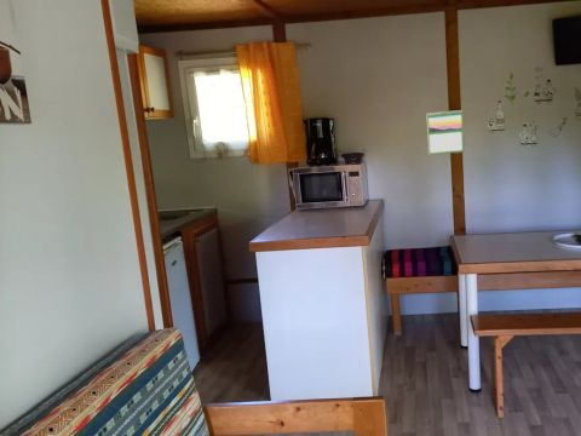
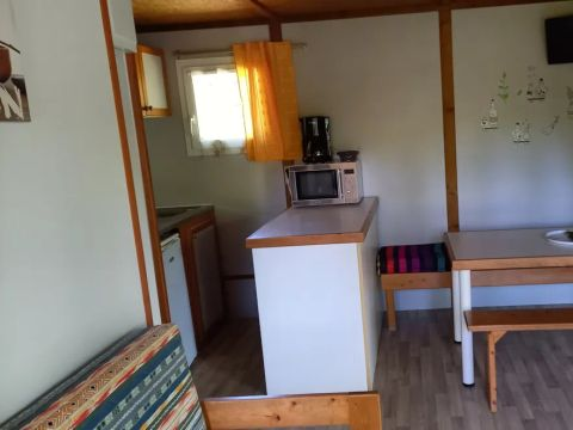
- calendar [426,109,465,156]
